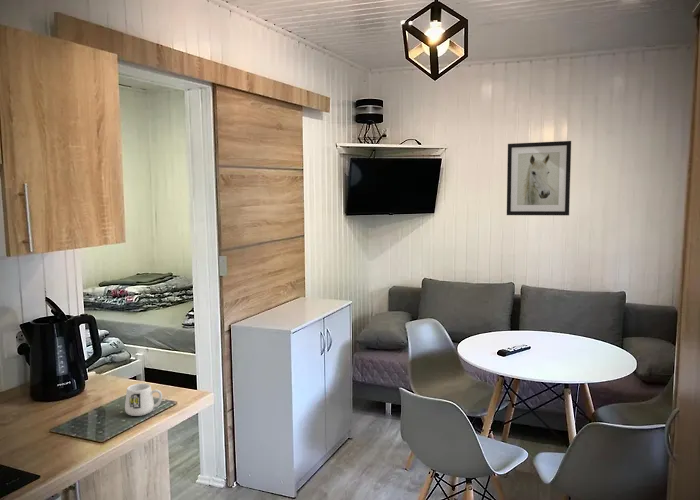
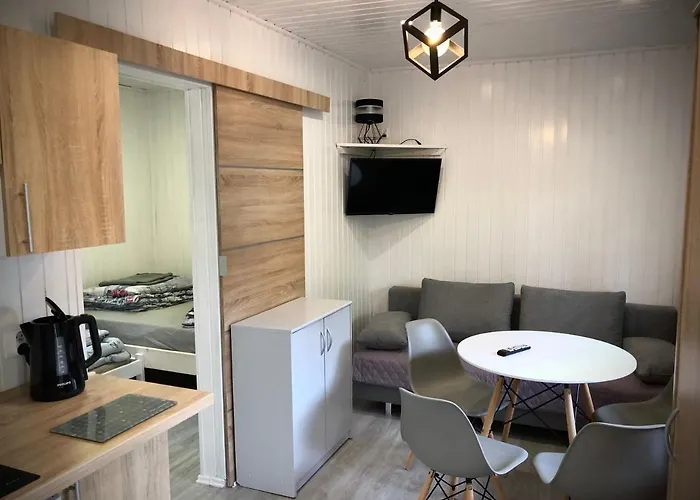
- wall art [506,140,572,216]
- mug [124,382,163,417]
